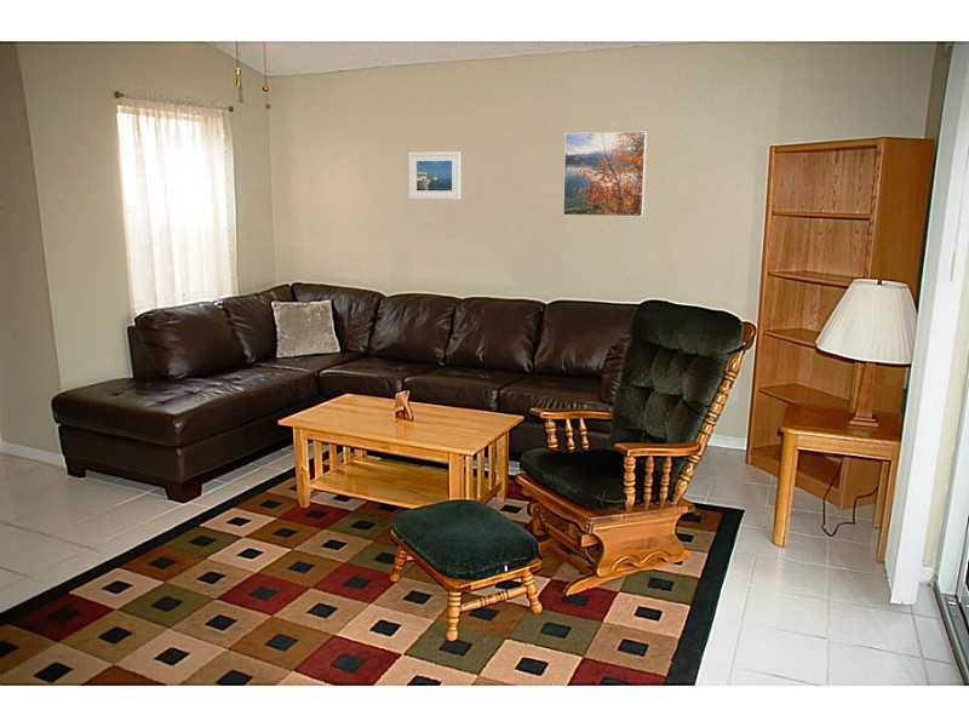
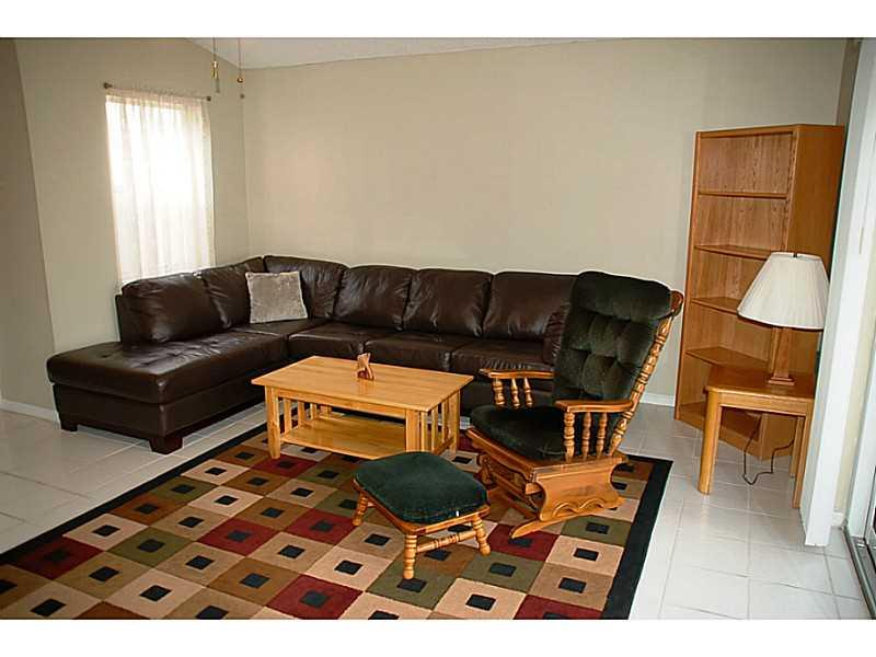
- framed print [562,131,648,218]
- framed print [408,150,461,201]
